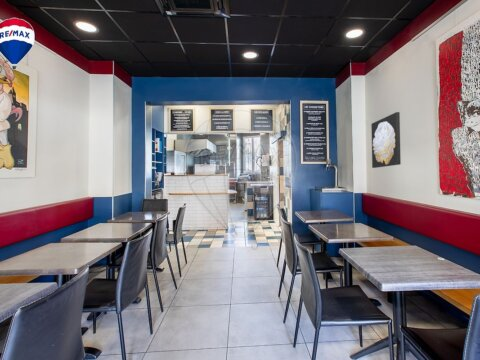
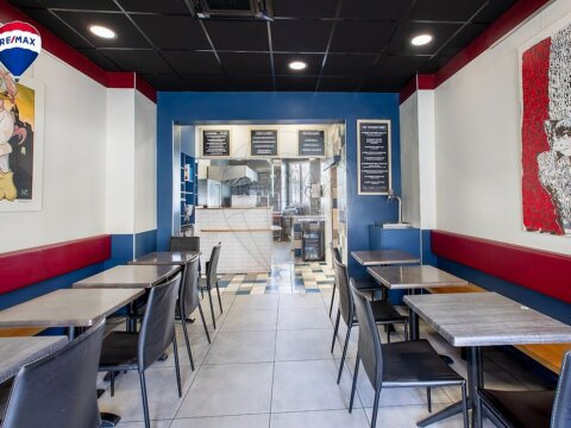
- wall art [370,111,402,169]
